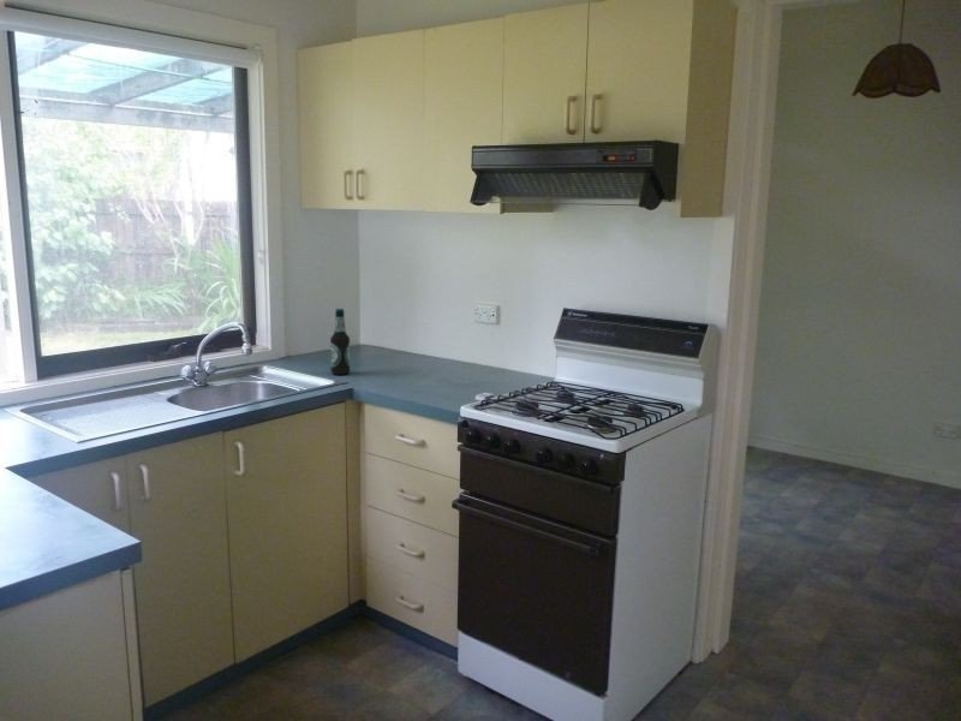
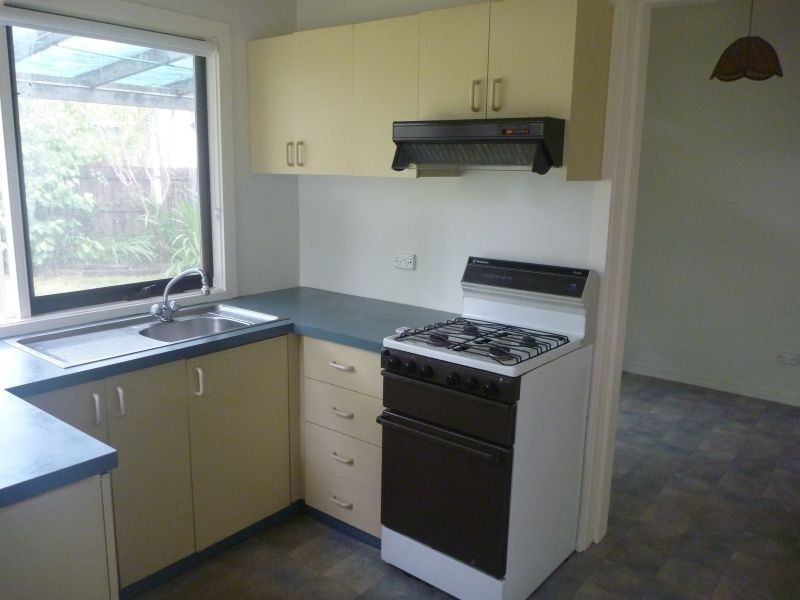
- bottle [329,308,351,376]
